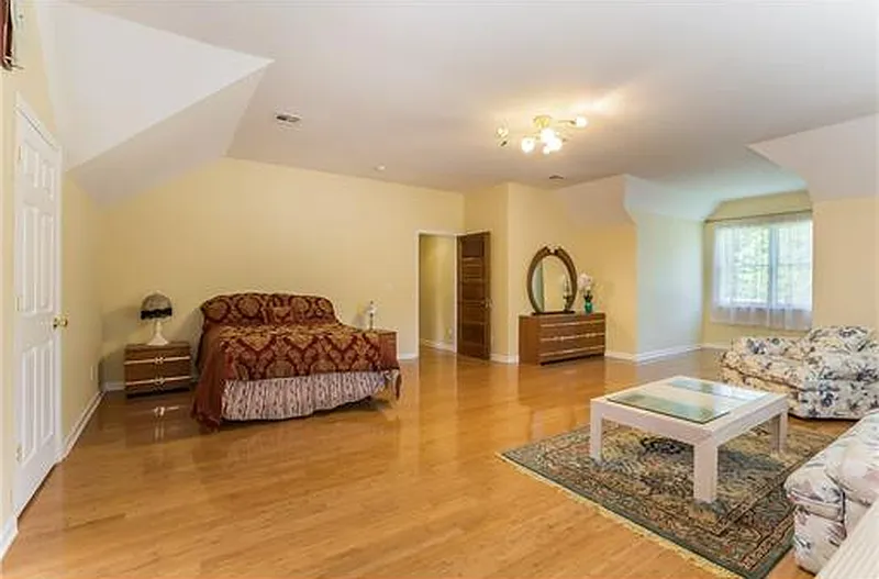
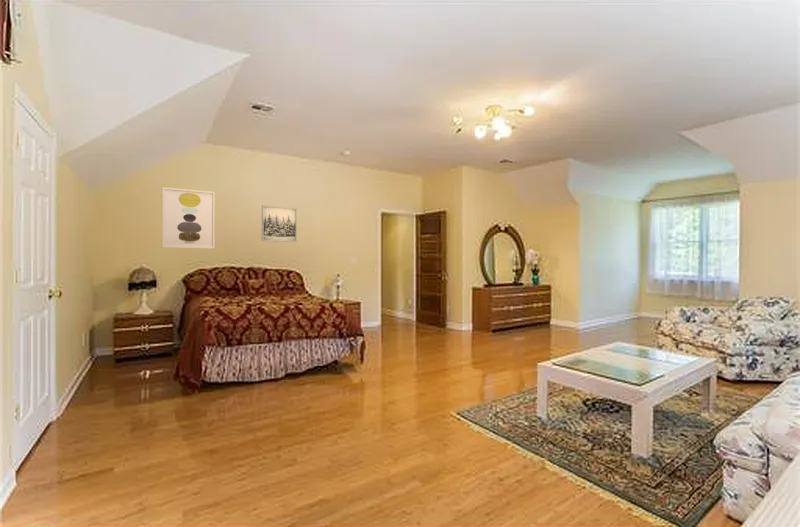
+ wall art [261,205,298,243]
+ wall art [161,186,216,250]
